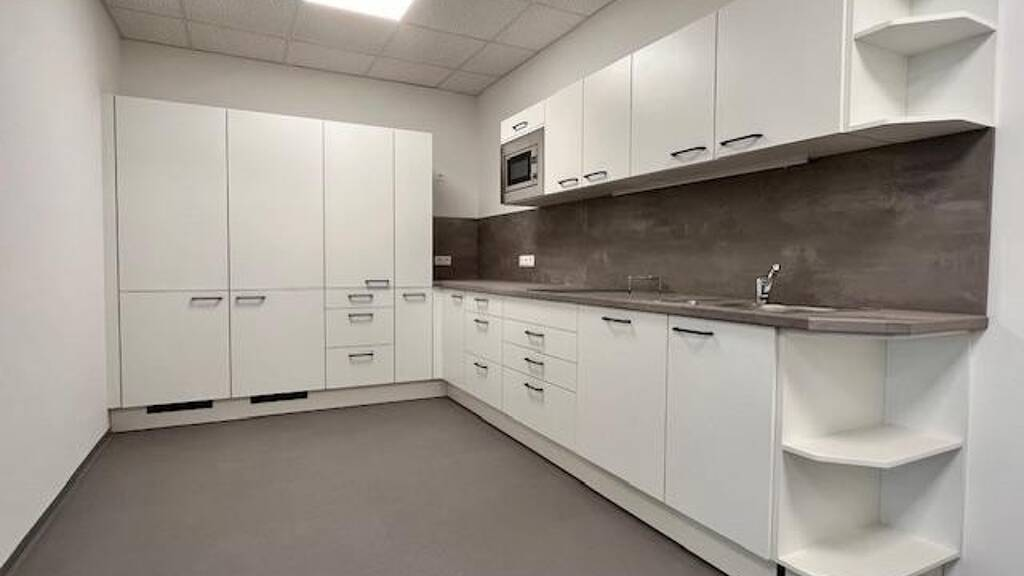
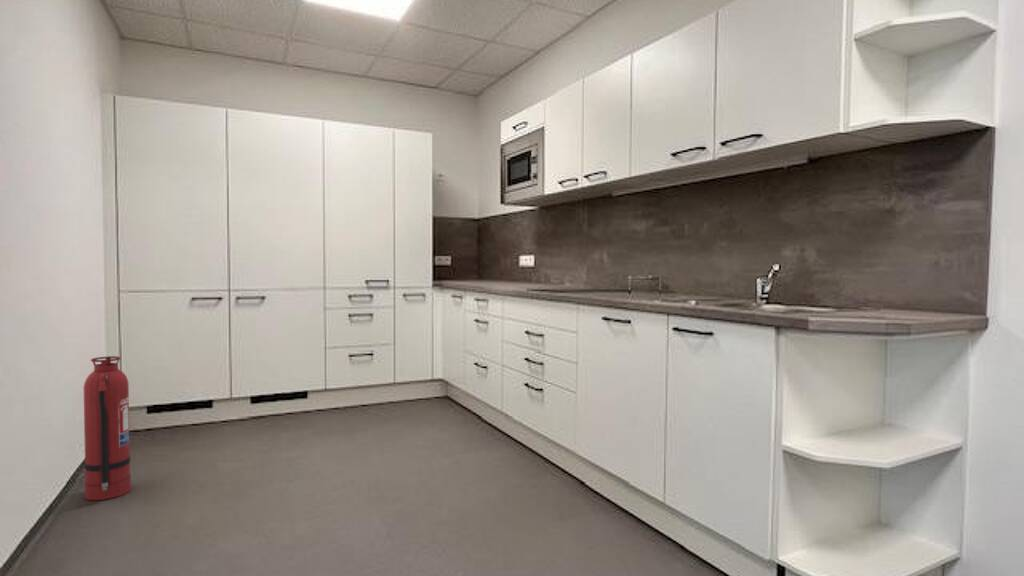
+ fire extinguisher [83,355,132,501]
